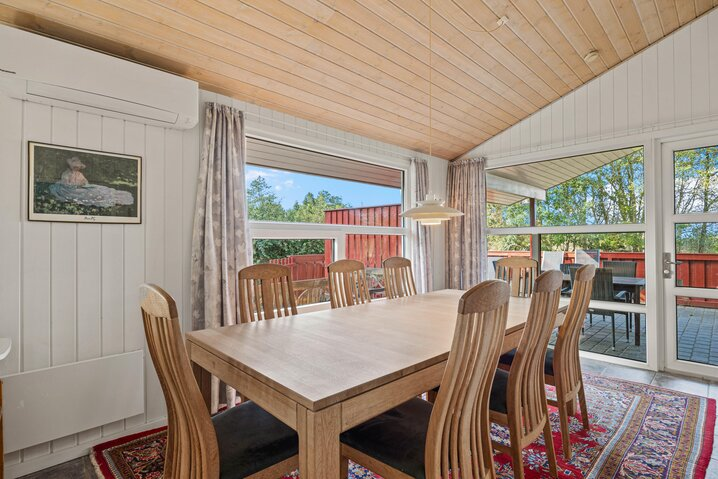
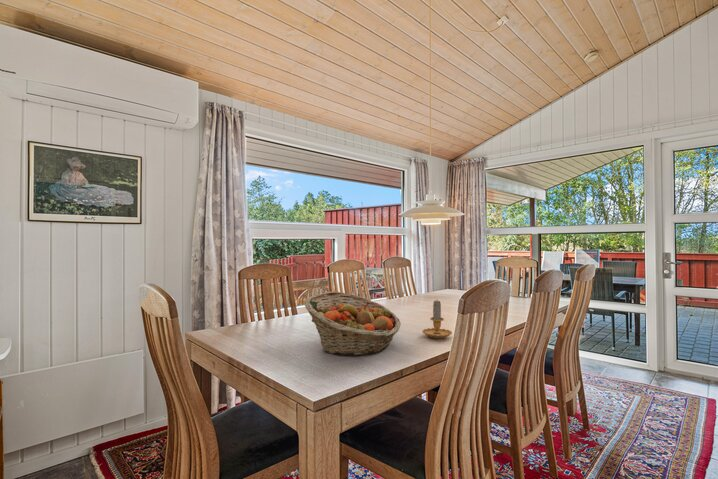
+ fruit basket [304,291,402,357]
+ candle [421,299,453,339]
